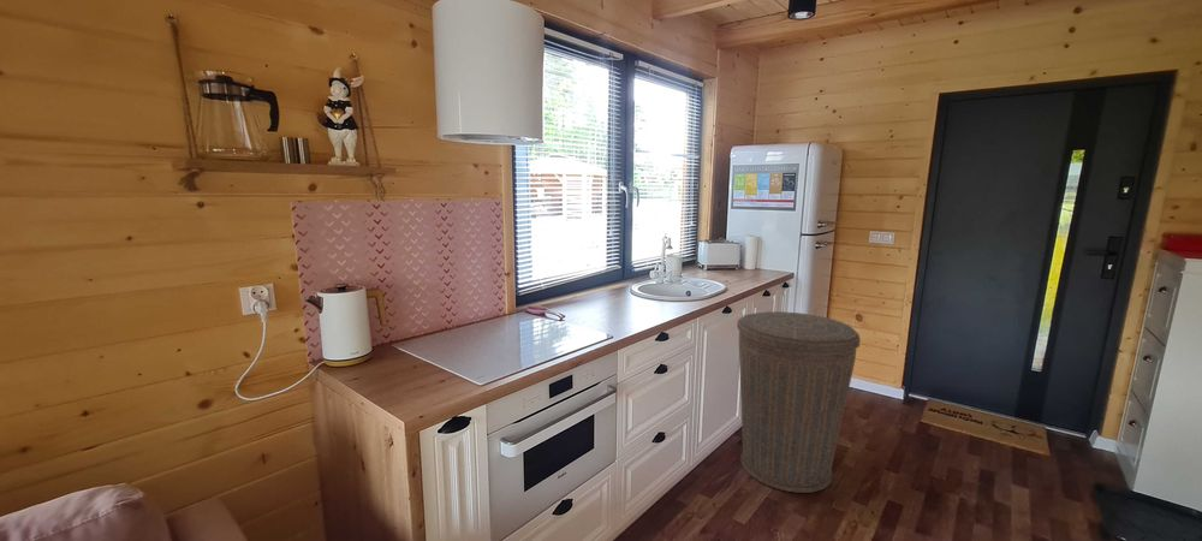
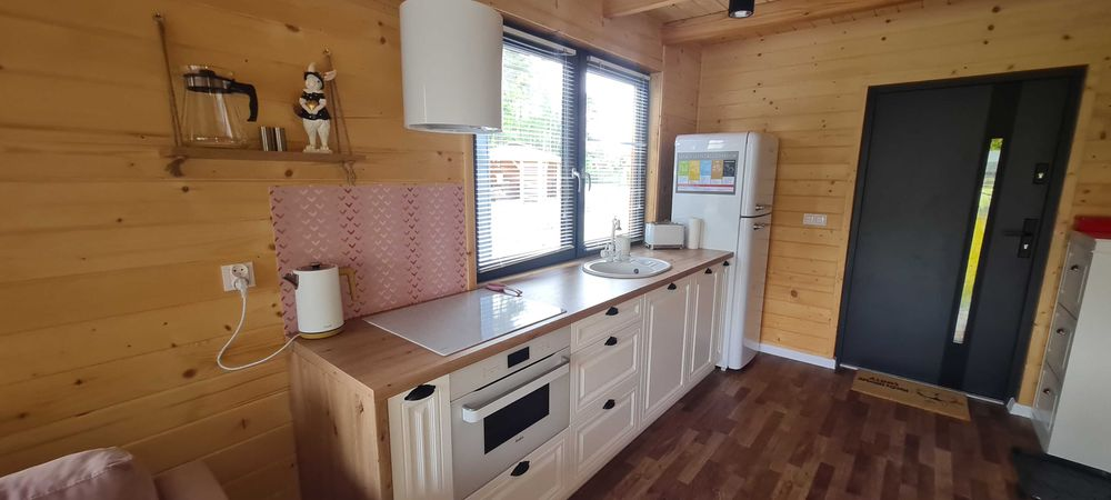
- trash can [736,310,862,494]
